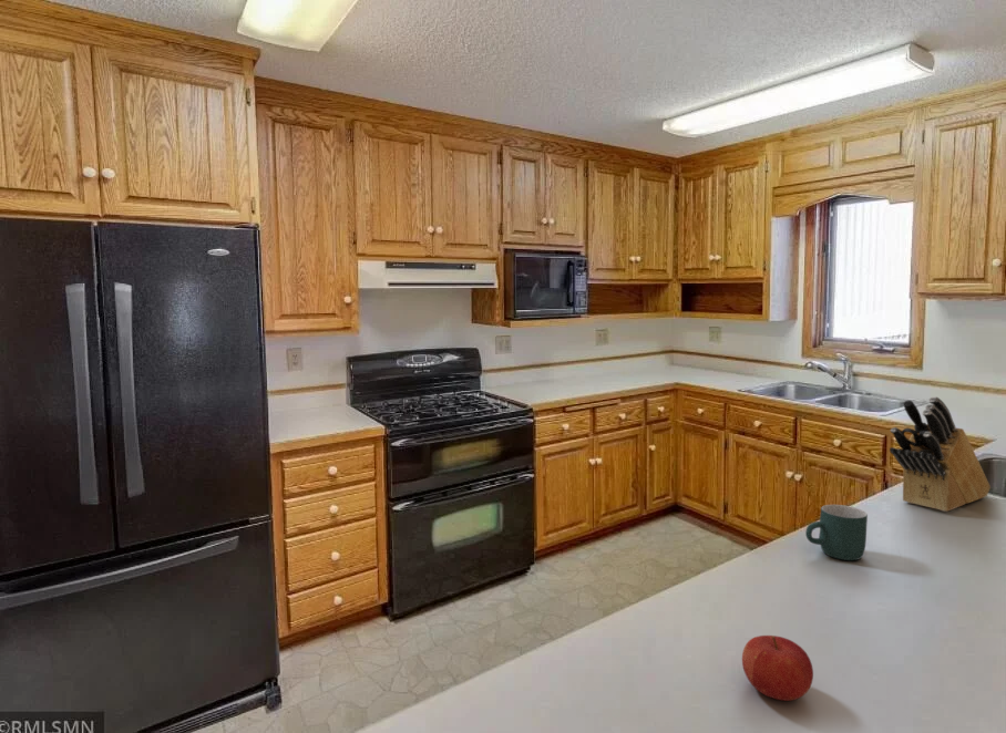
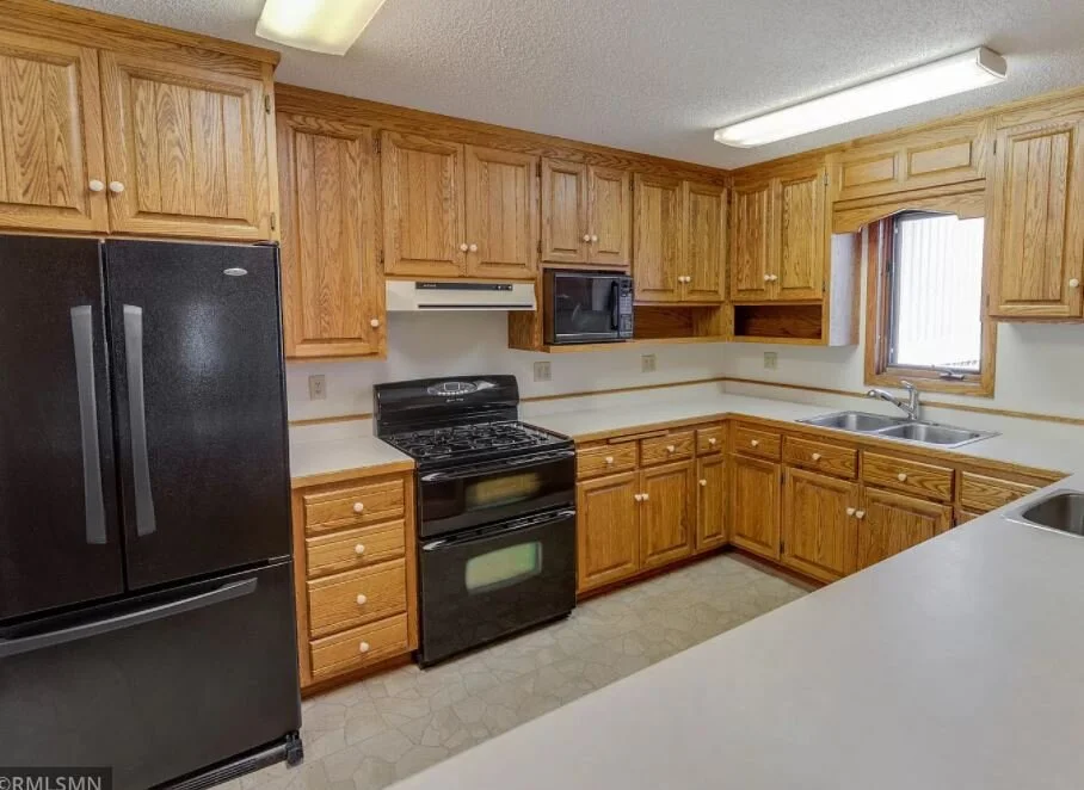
- knife block [889,395,992,513]
- mug [804,504,869,561]
- fruit [741,634,814,702]
